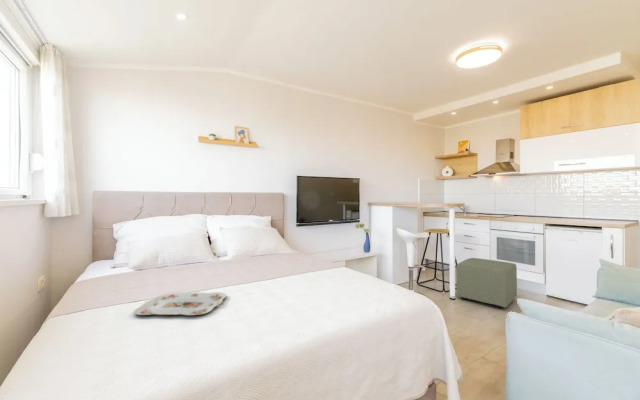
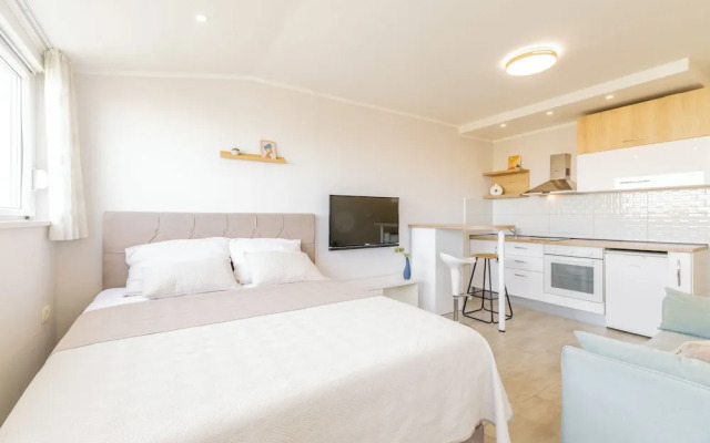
- serving tray [132,291,227,316]
- ottoman [455,257,518,309]
